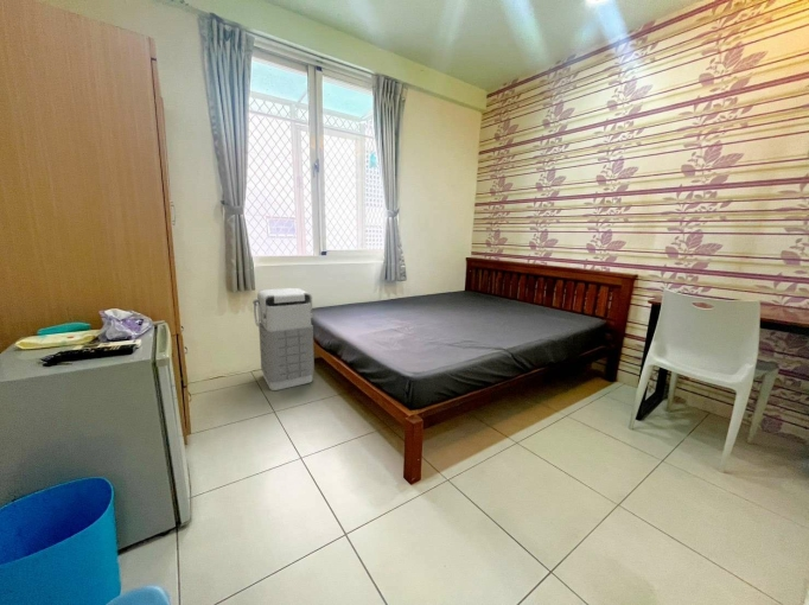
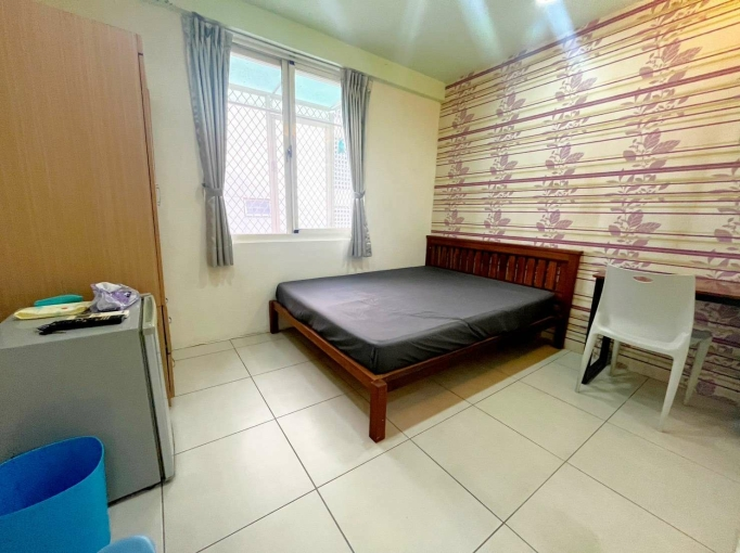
- grenade [251,287,316,391]
